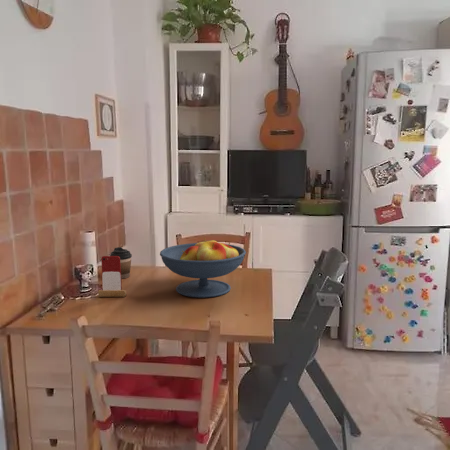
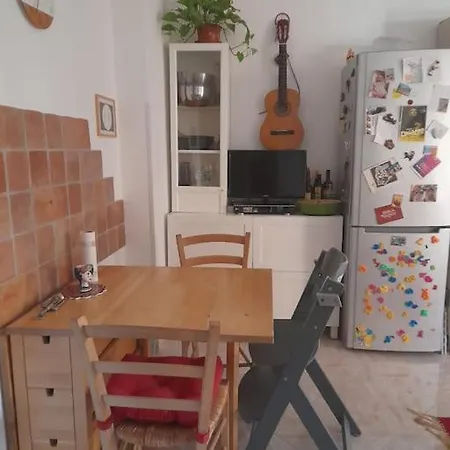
- smartphone [97,255,127,298]
- coffee cup [109,246,133,279]
- fruit bowl [159,237,247,299]
